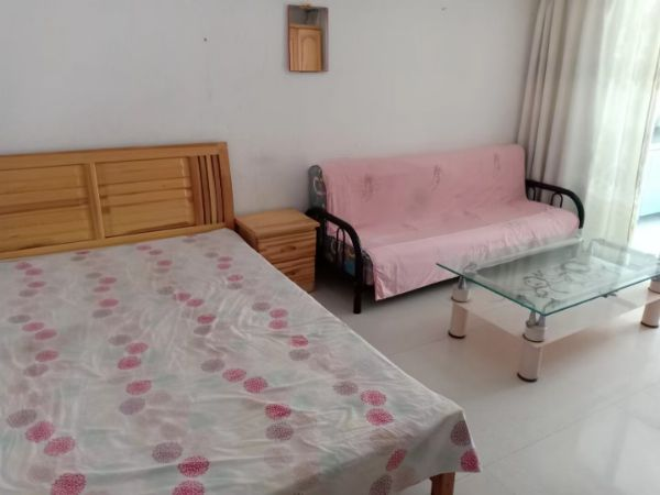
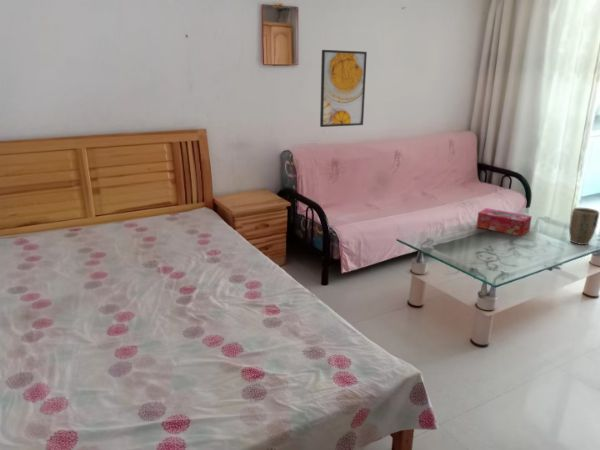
+ plant pot [568,207,600,246]
+ tissue box [475,207,533,237]
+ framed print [319,49,368,128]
